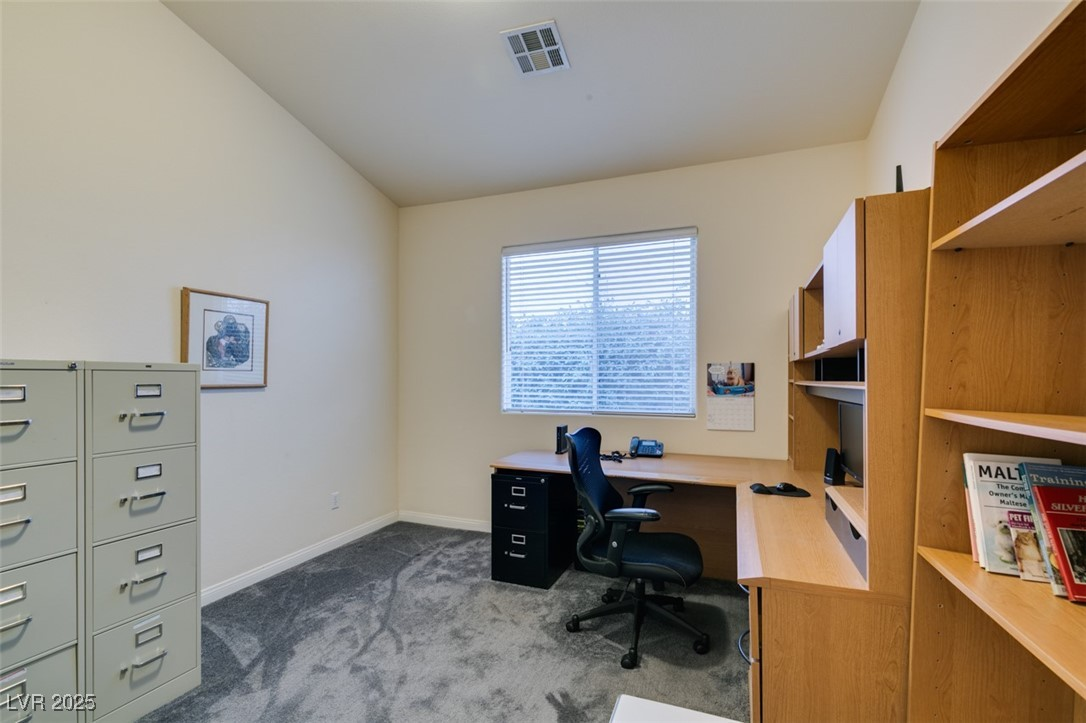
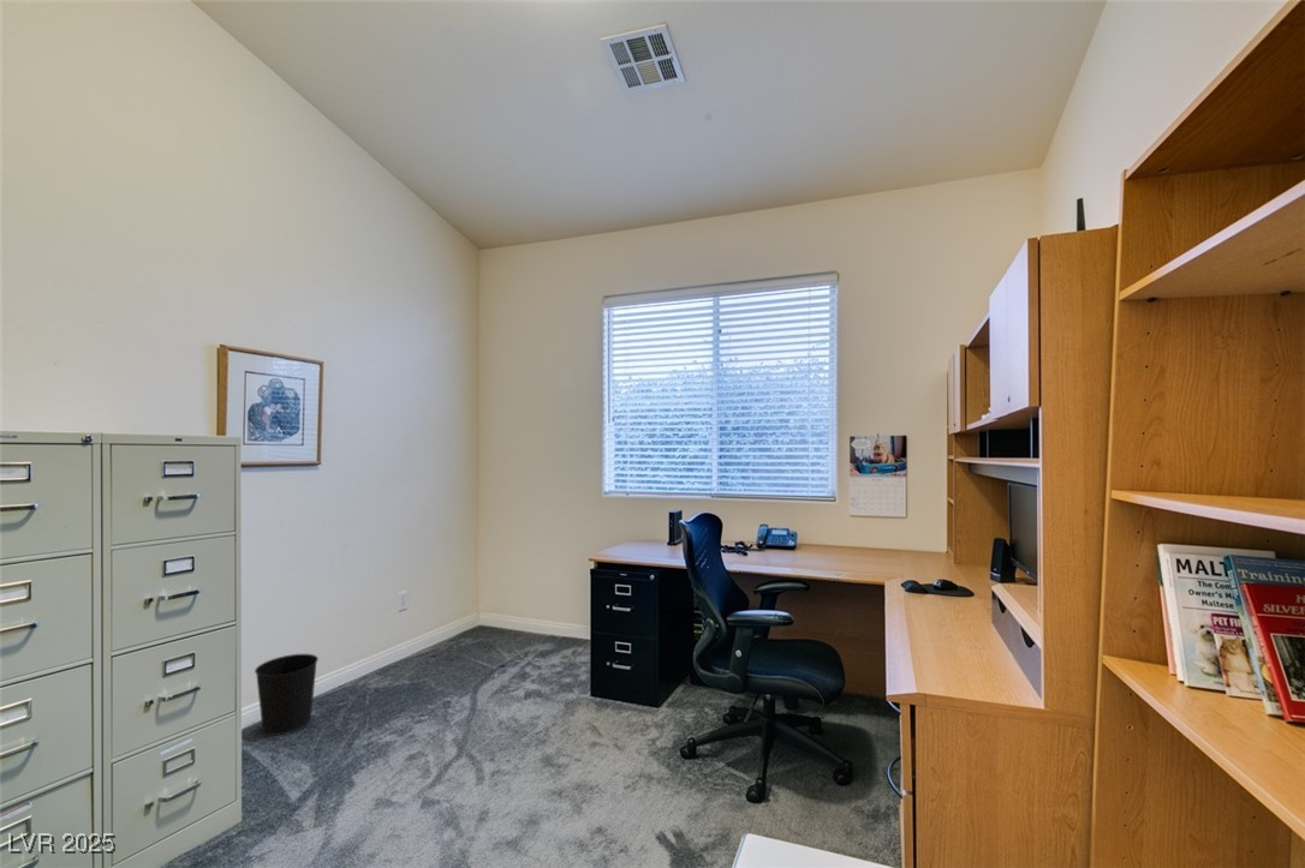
+ wastebasket [254,653,320,737]
